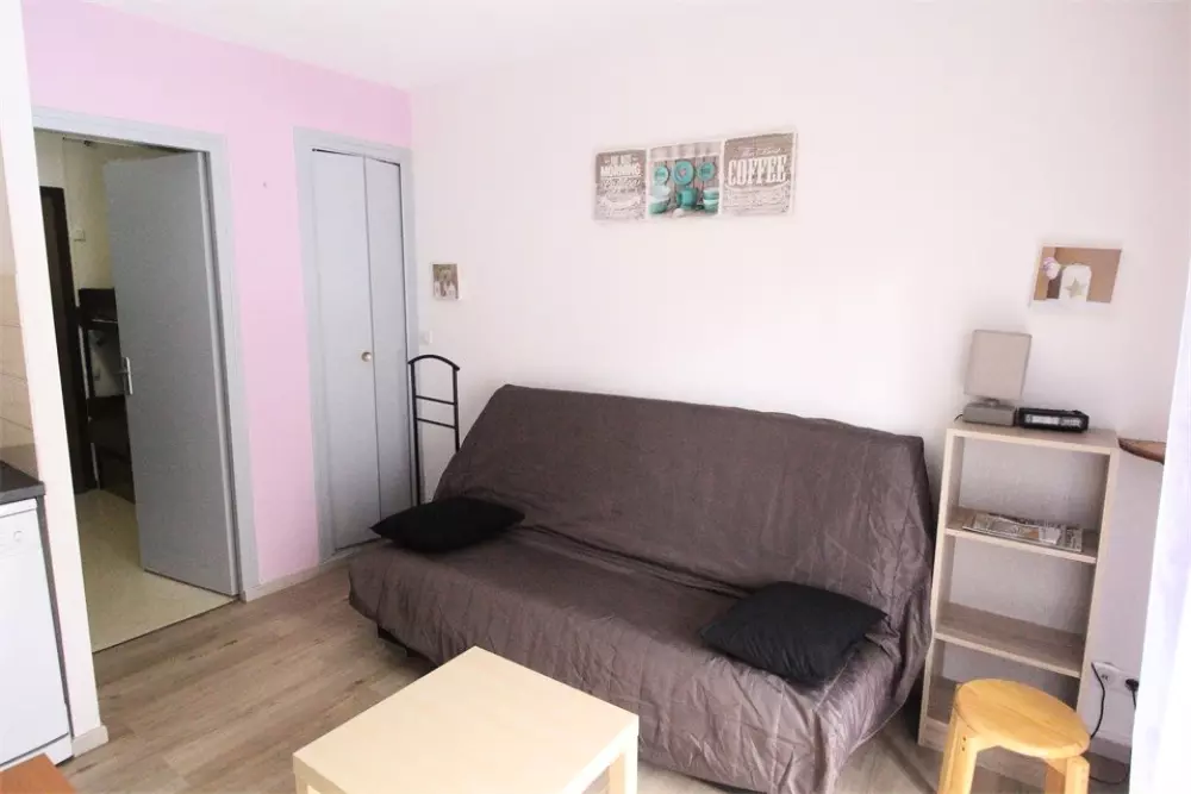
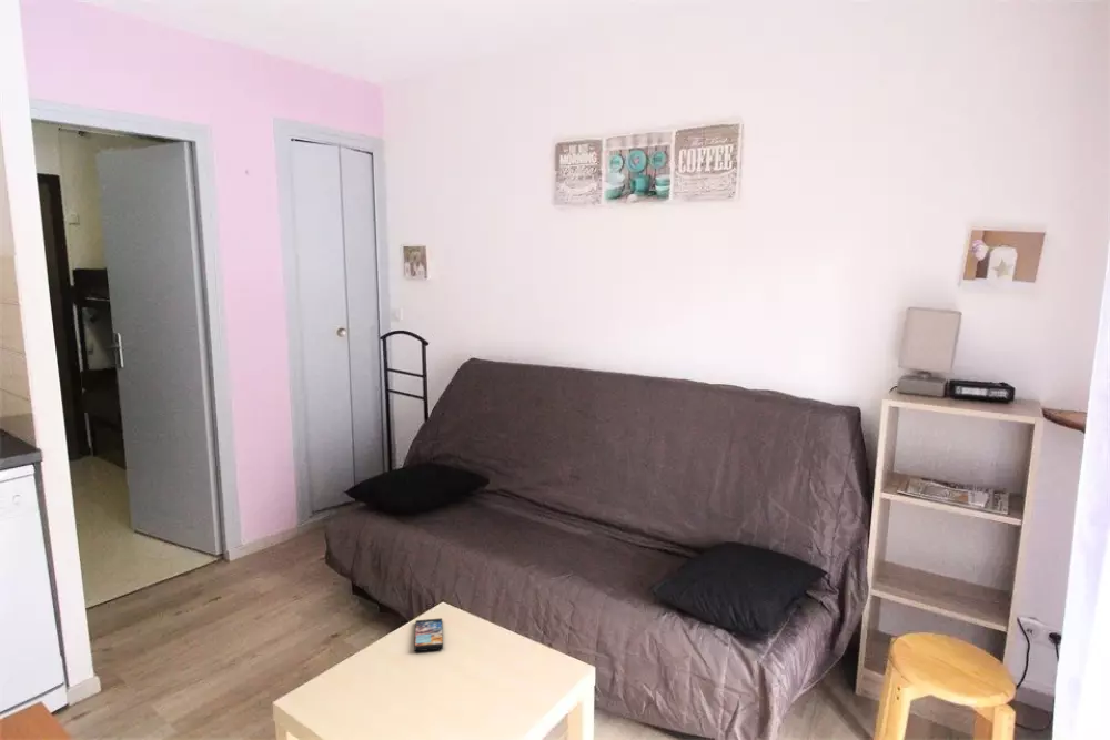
+ smartphone [413,617,444,652]
